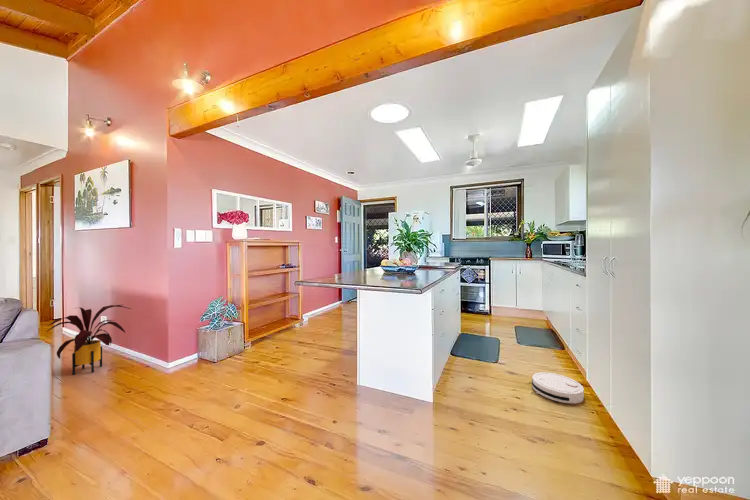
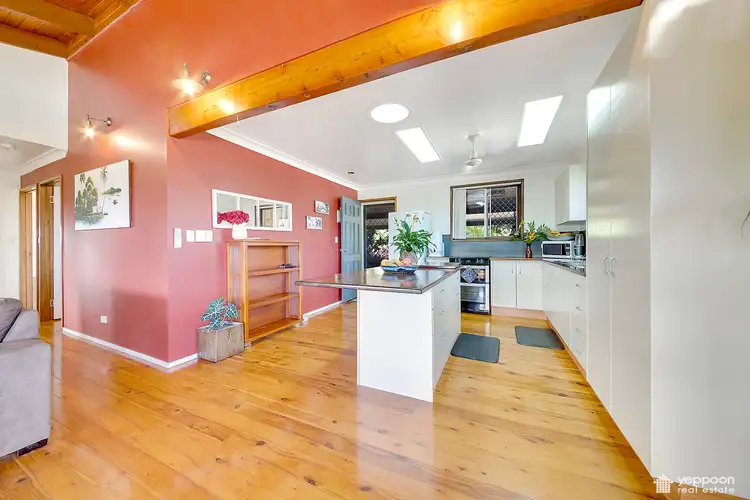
- house plant [47,304,131,376]
- robot vacuum [530,371,585,404]
